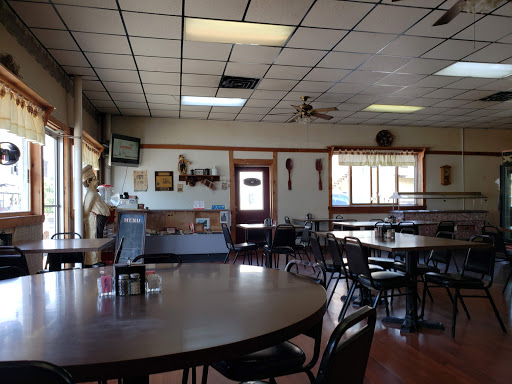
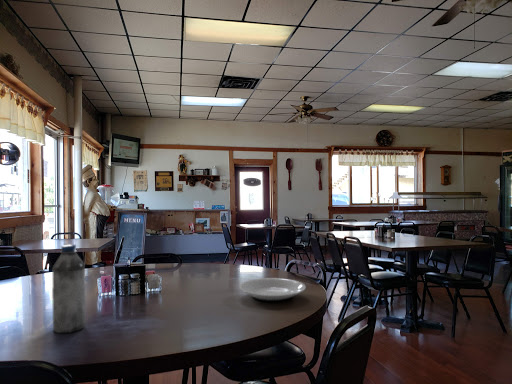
+ plate [238,277,307,303]
+ water bottle [51,243,86,334]
